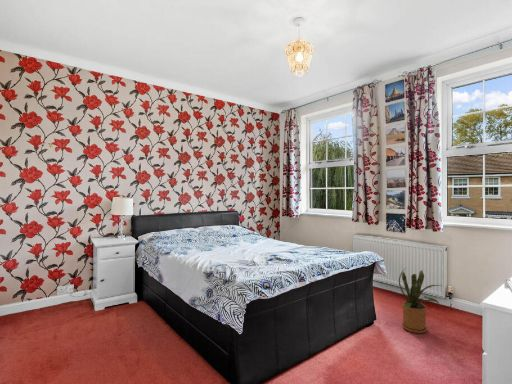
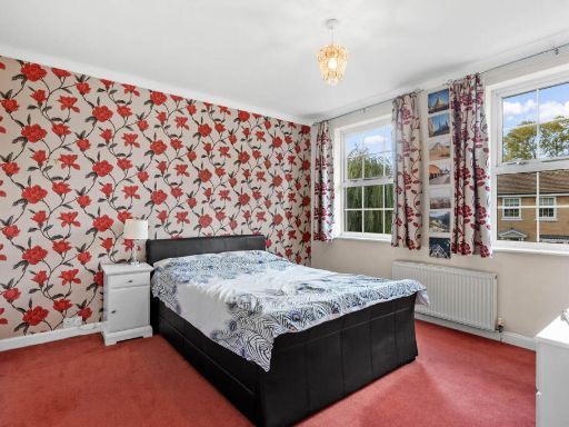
- house plant [398,267,443,334]
